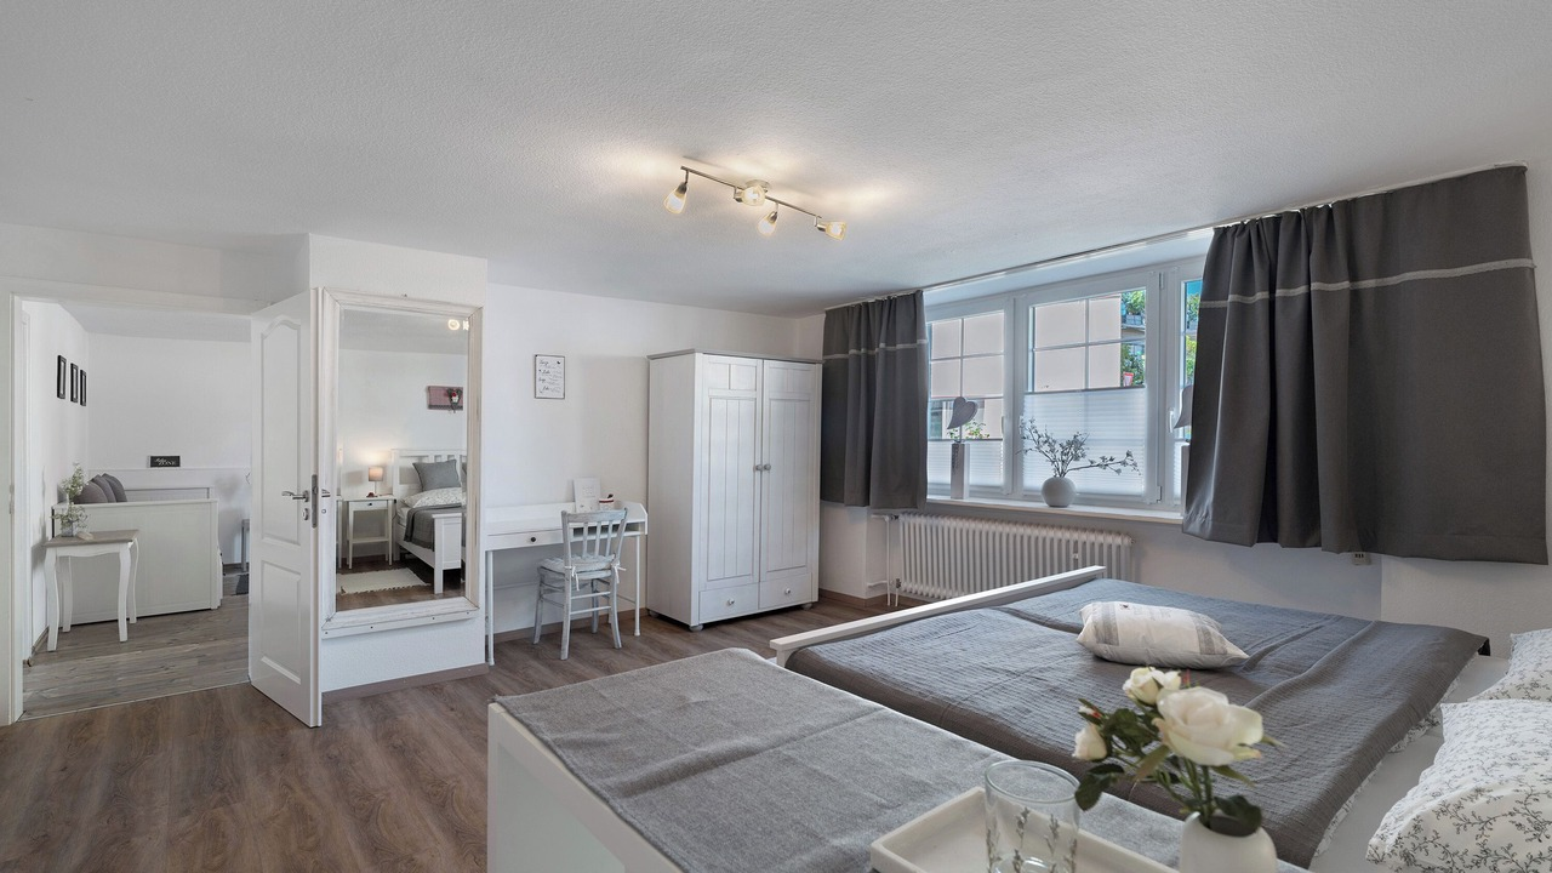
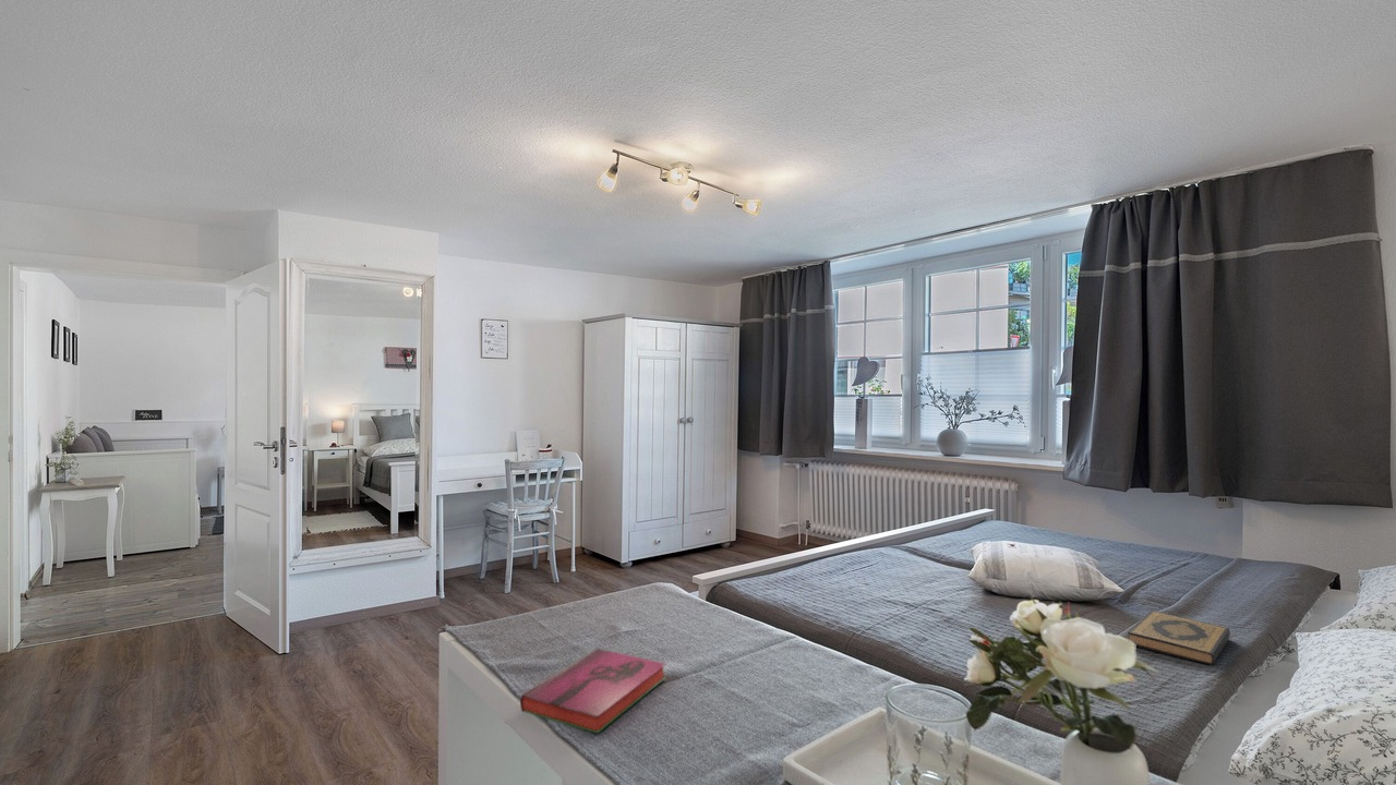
+ hardback book [1127,609,1231,666]
+ hardback book [519,648,667,735]
